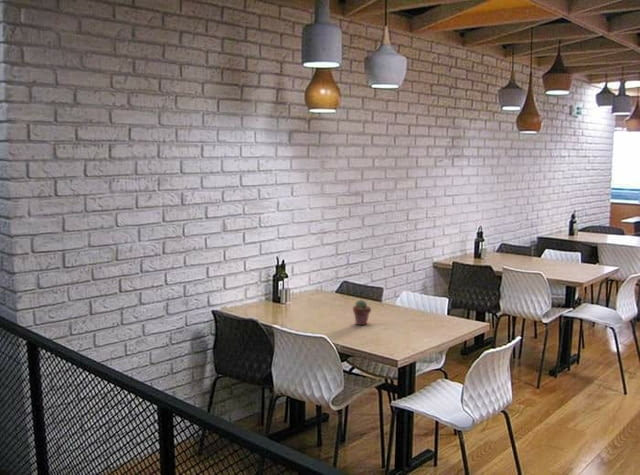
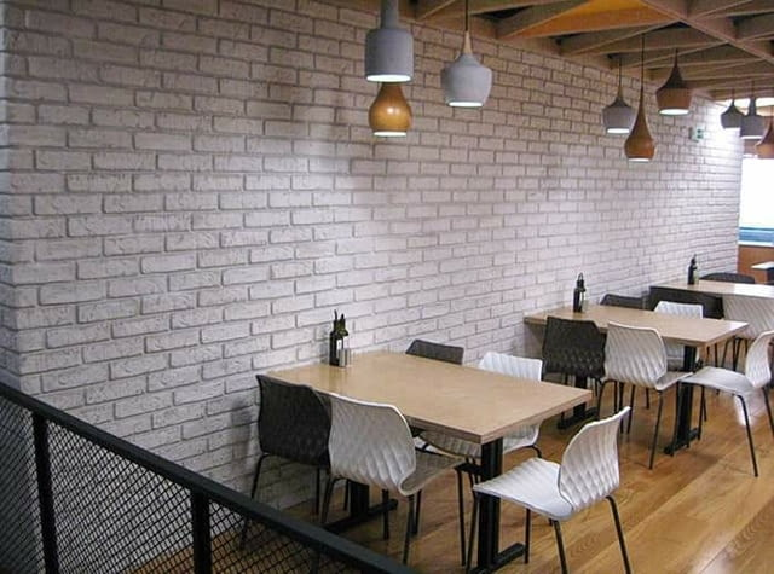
- potted succulent [352,299,372,326]
